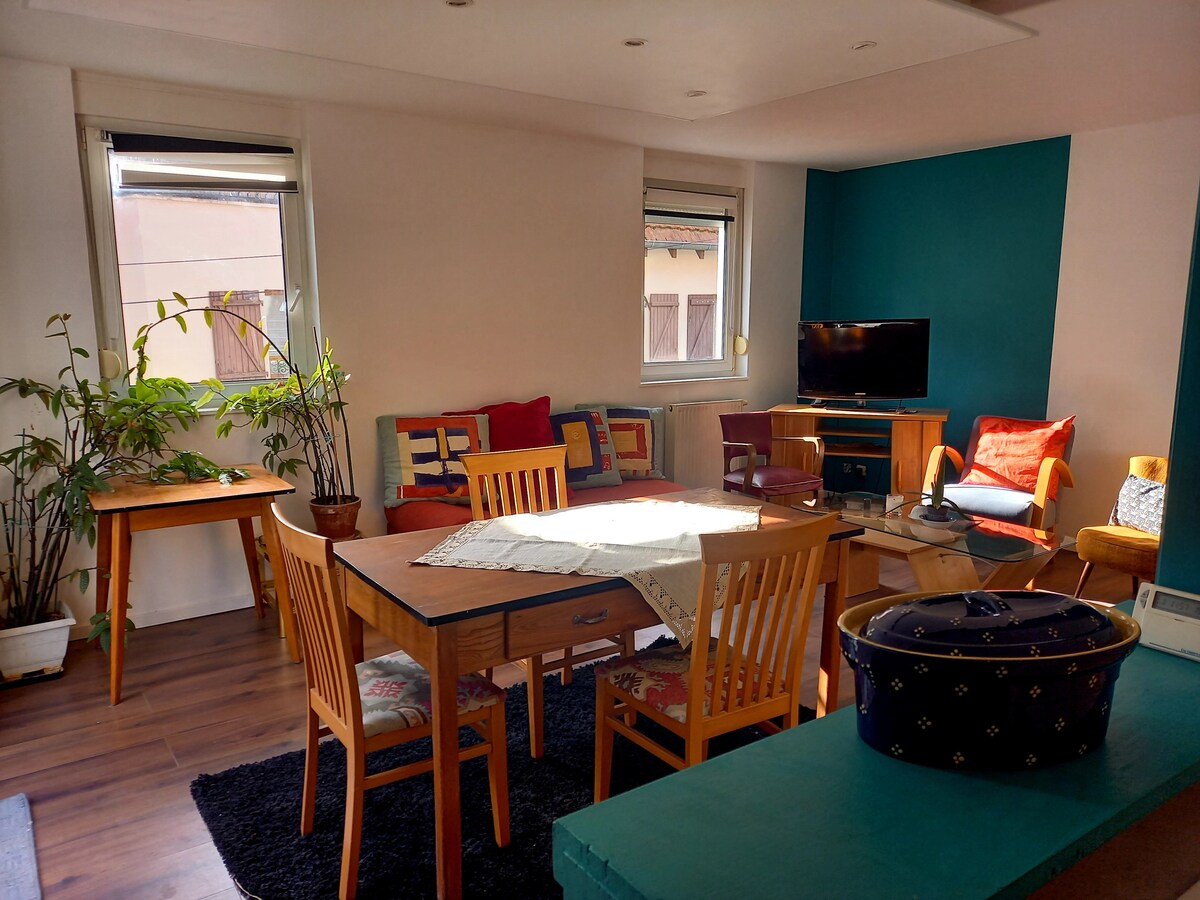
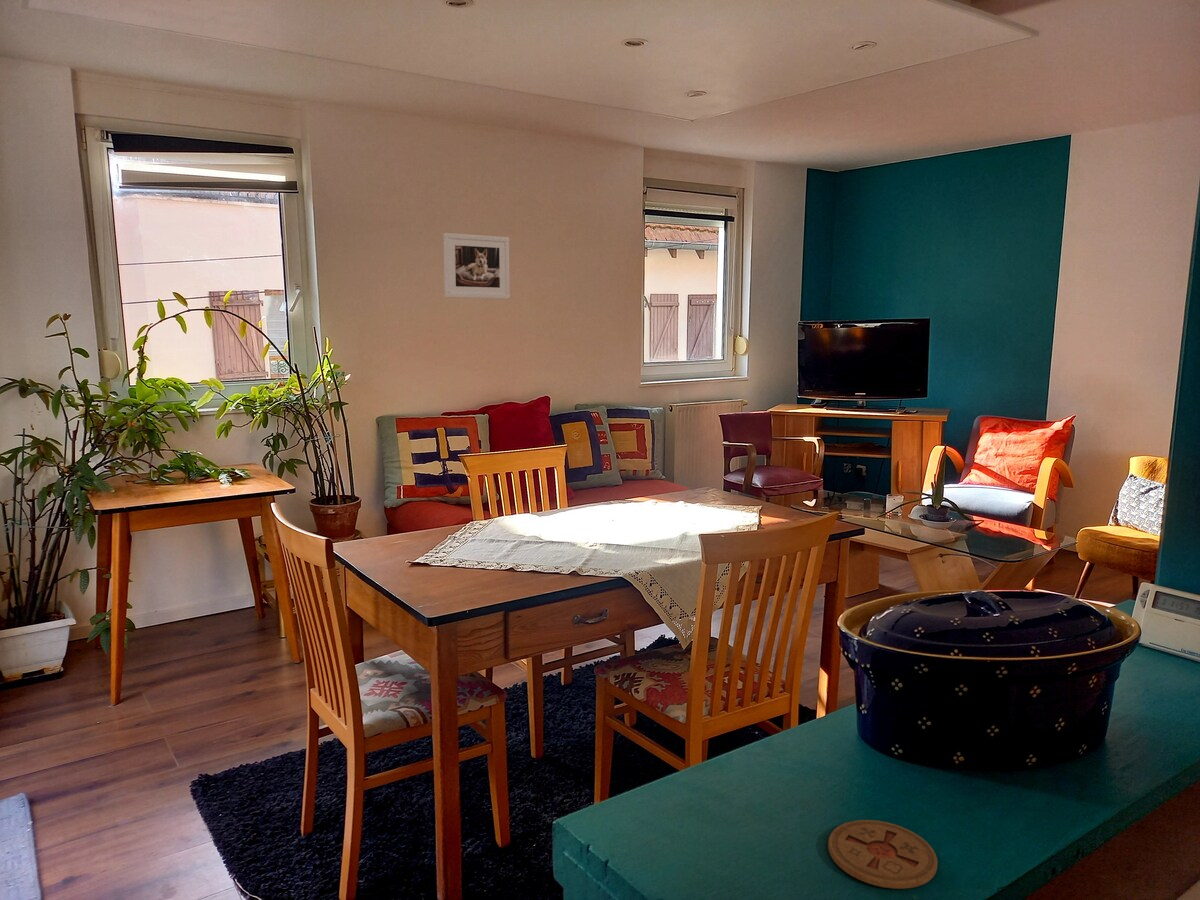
+ coaster [827,819,938,890]
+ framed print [442,232,511,300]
